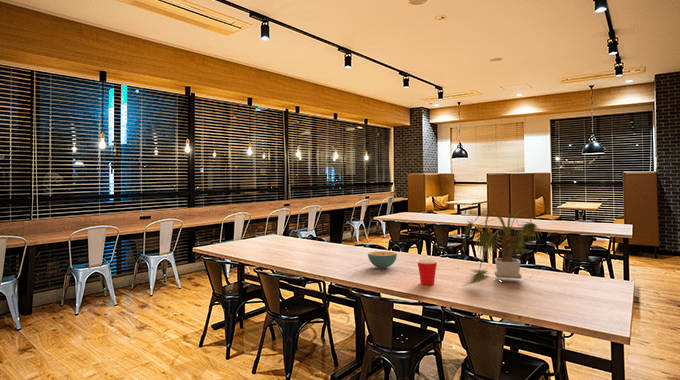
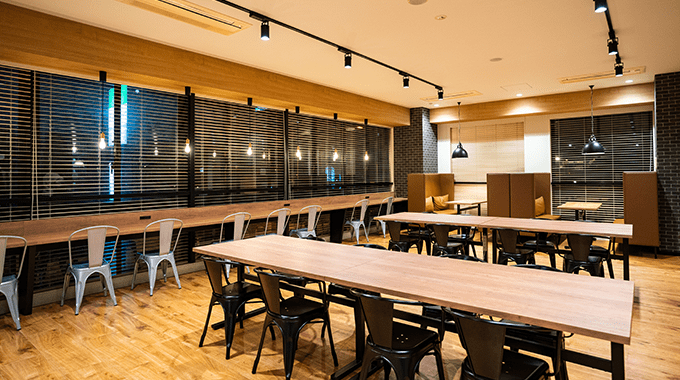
- cereal bowl [367,250,398,270]
- cup [415,258,439,286]
- plant [455,207,544,286]
